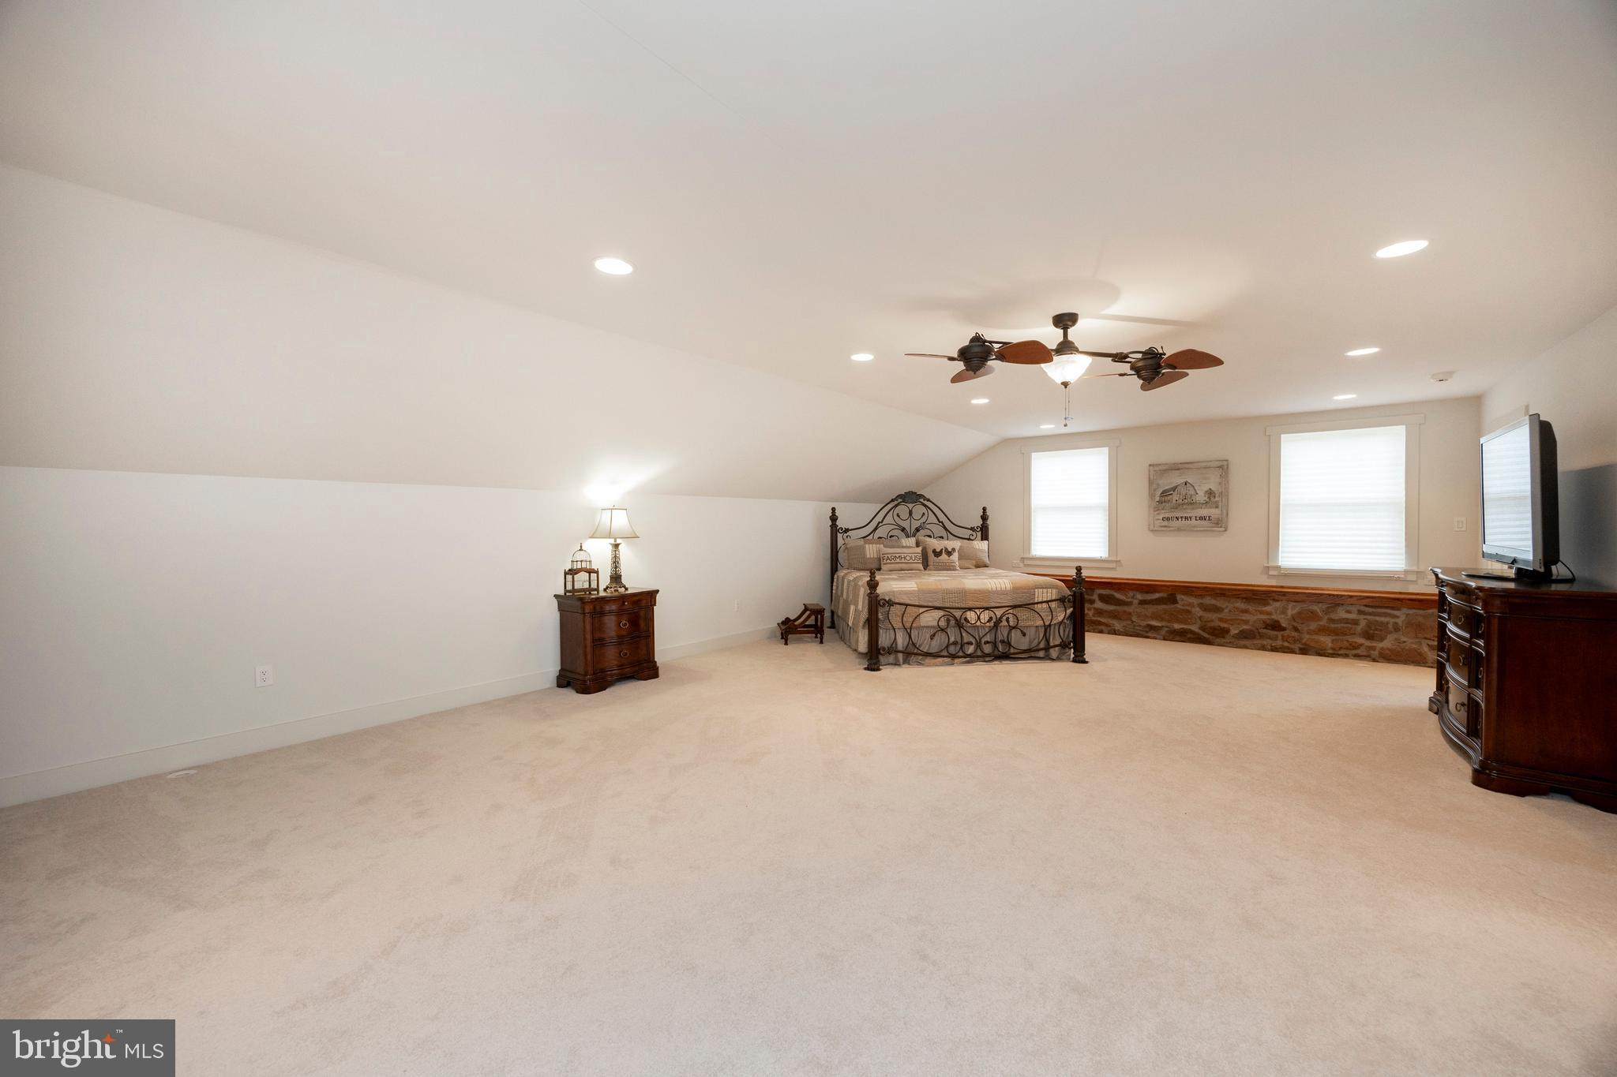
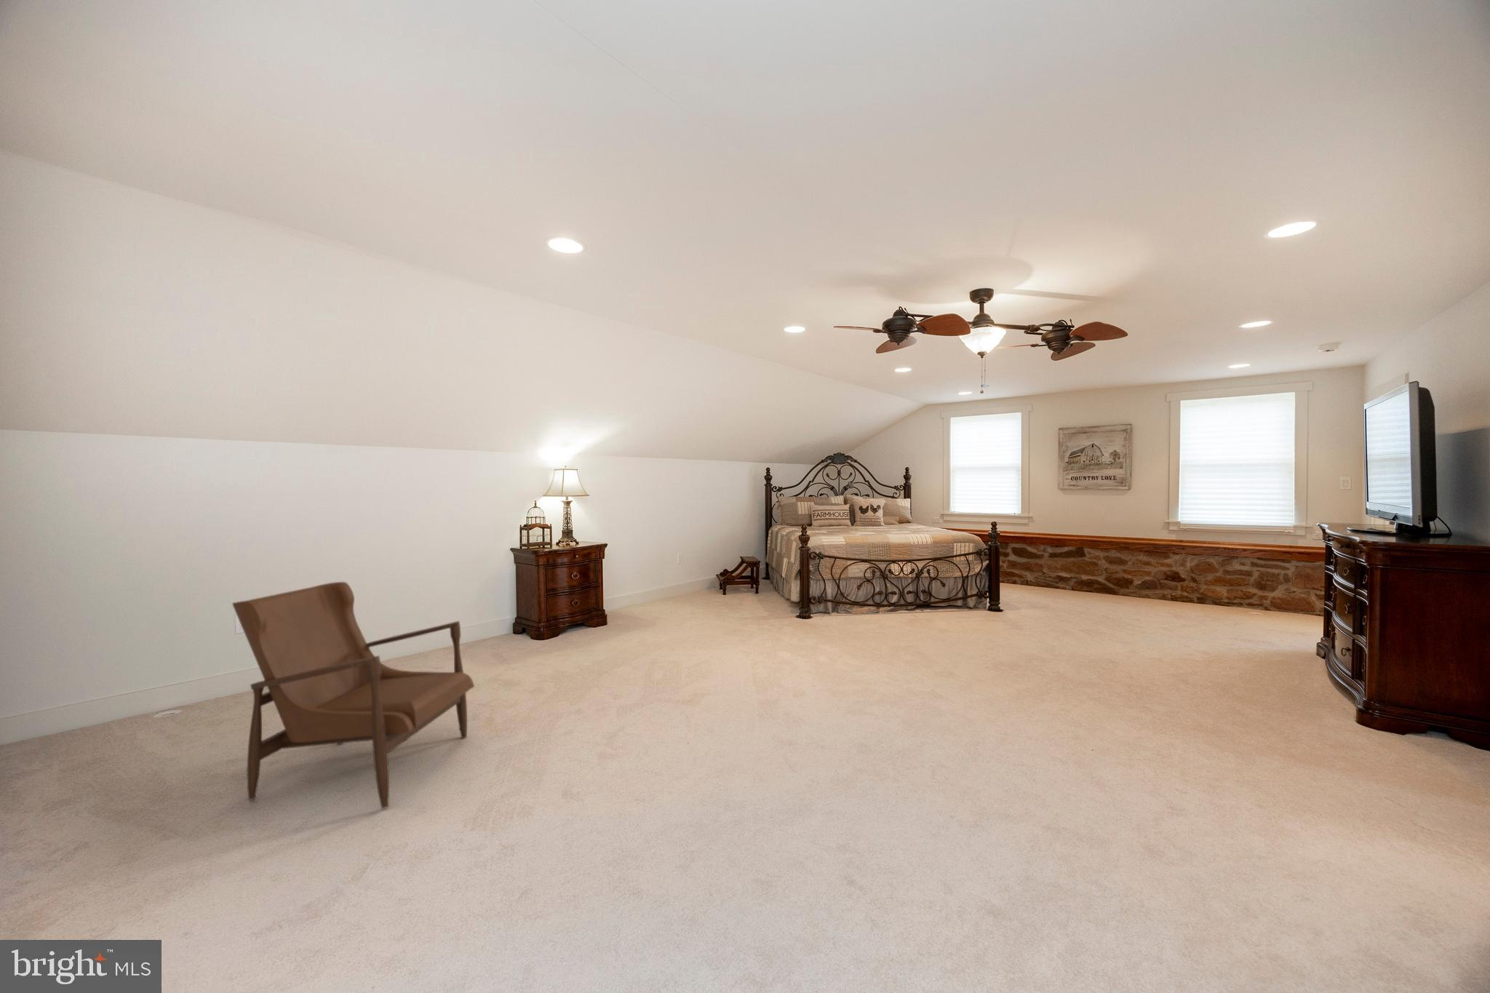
+ armchair [232,581,475,809]
